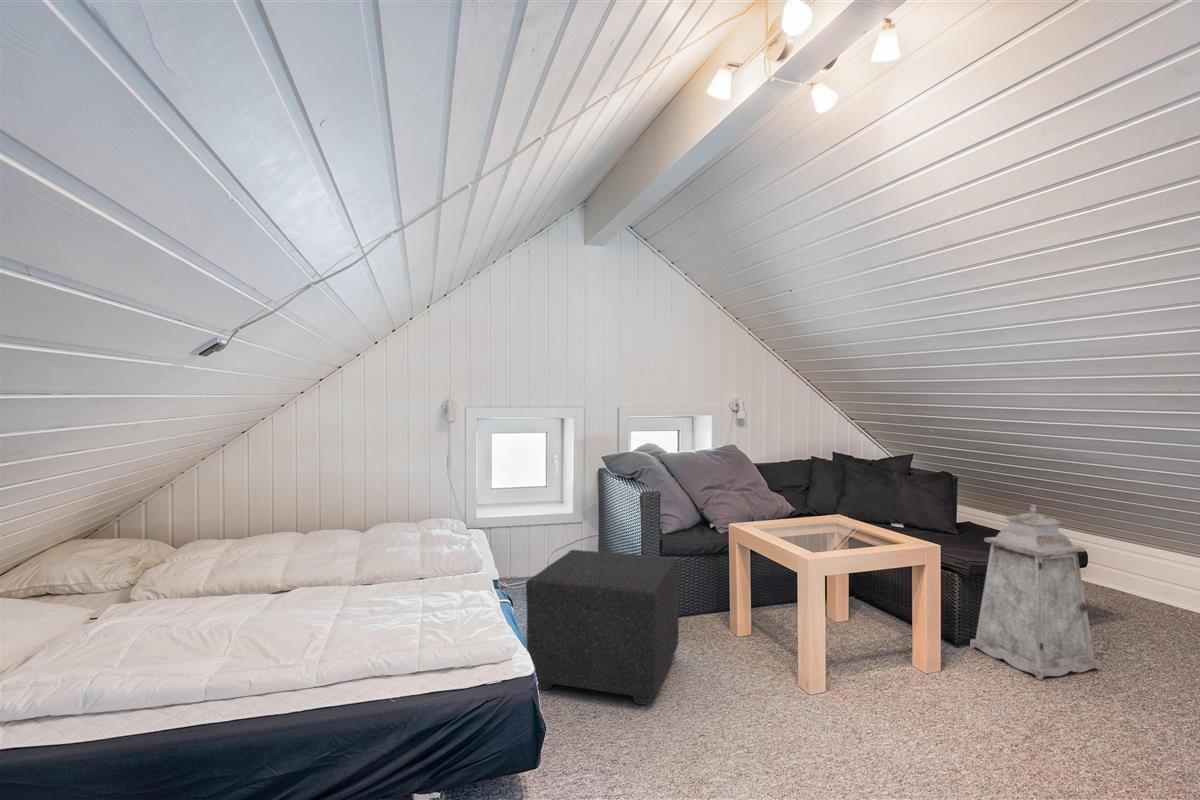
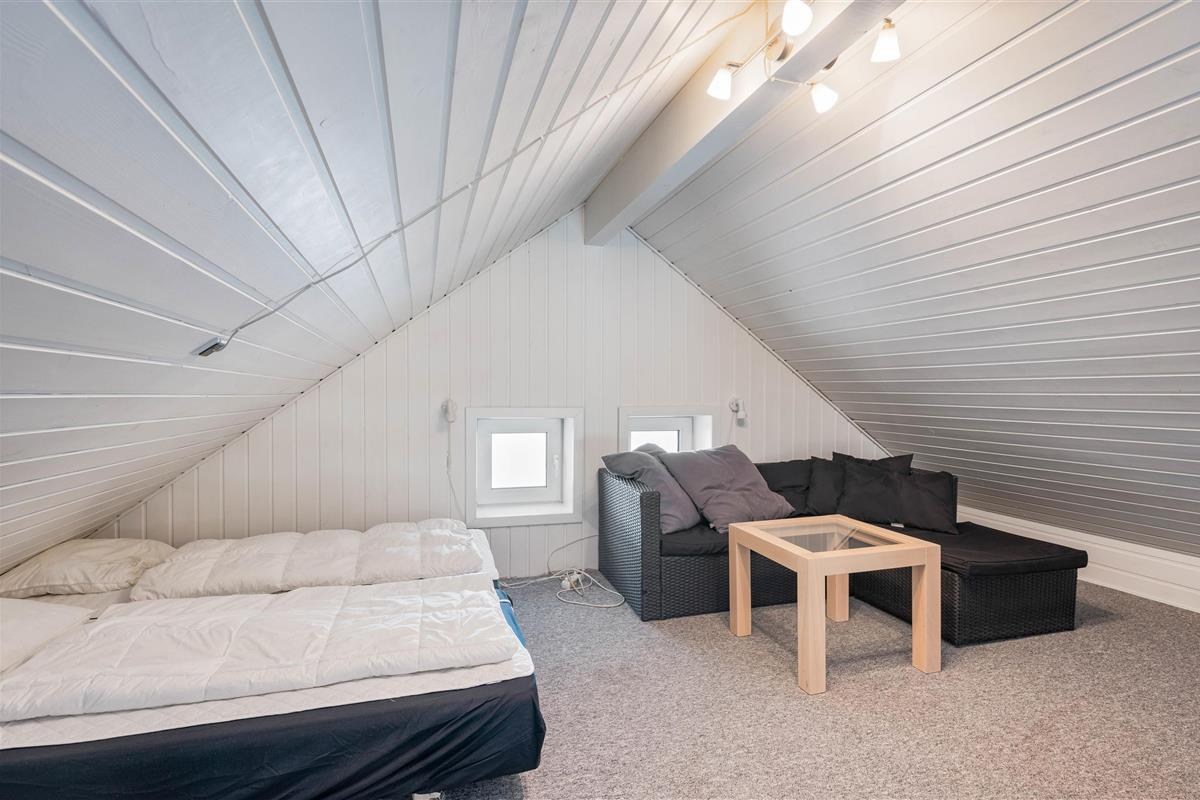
- ottoman [525,549,680,706]
- lantern [969,504,1102,681]
